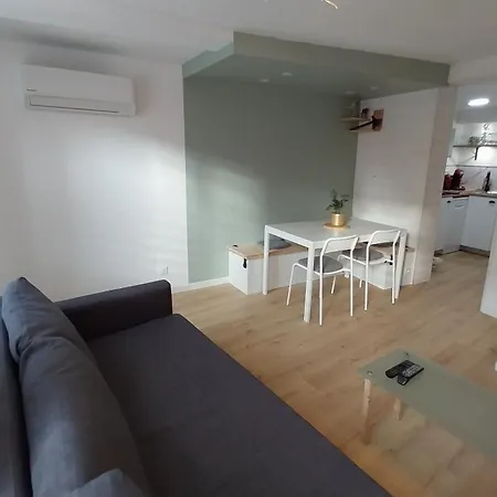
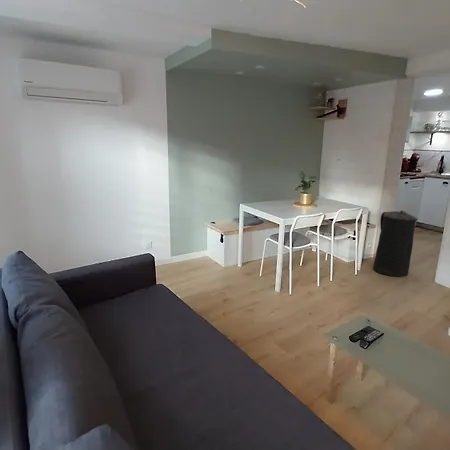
+ trash can [372,209,419,278]
